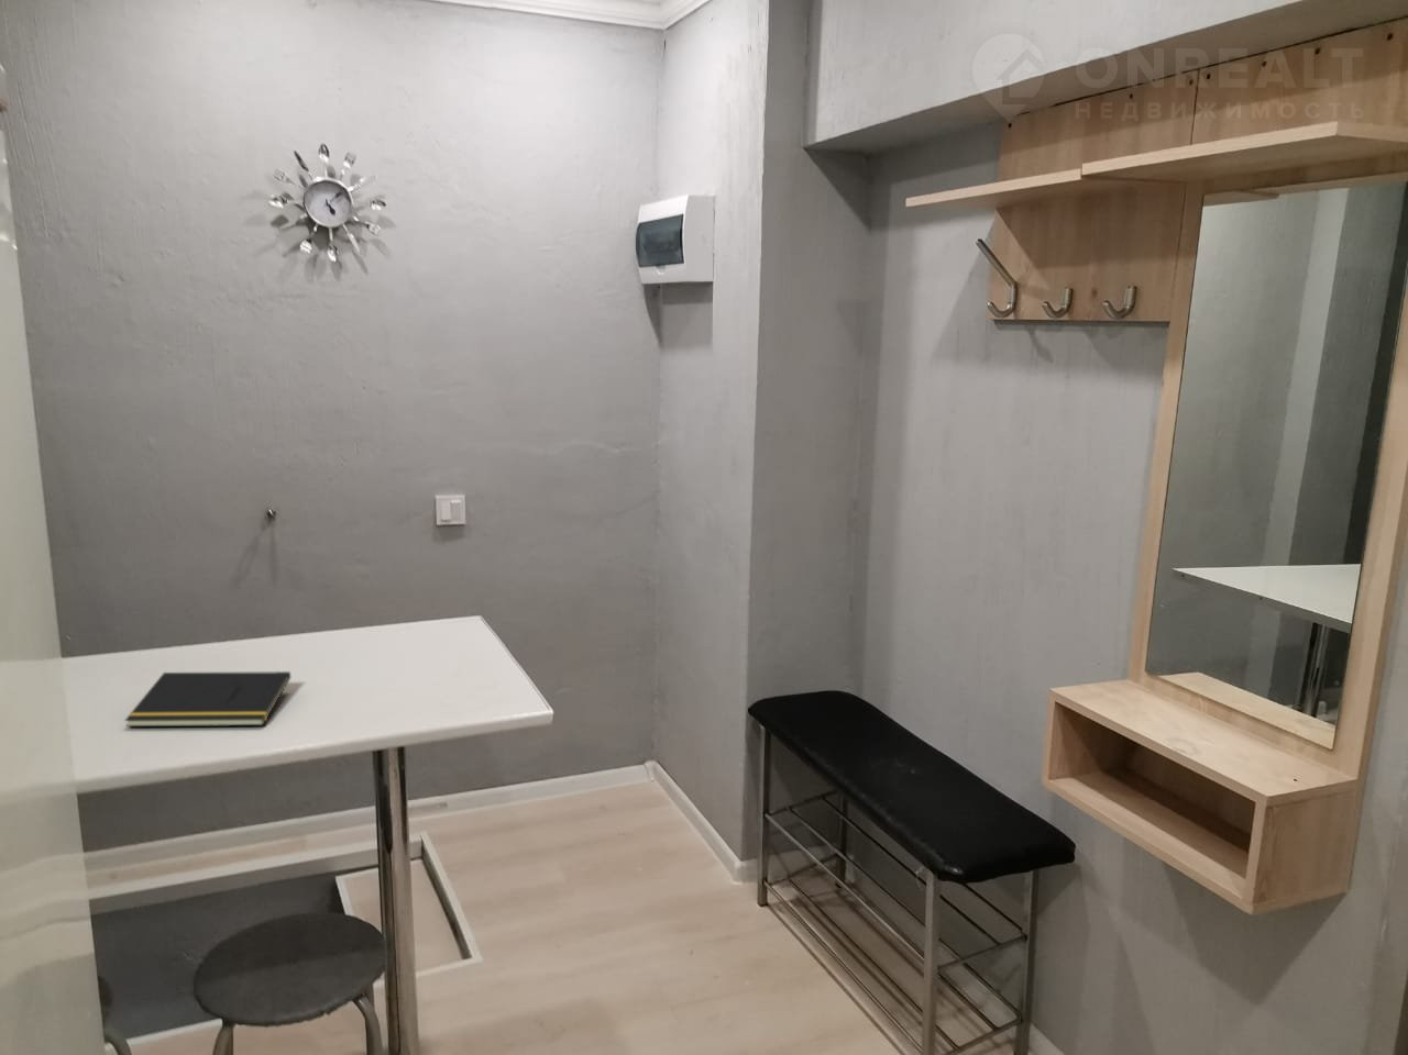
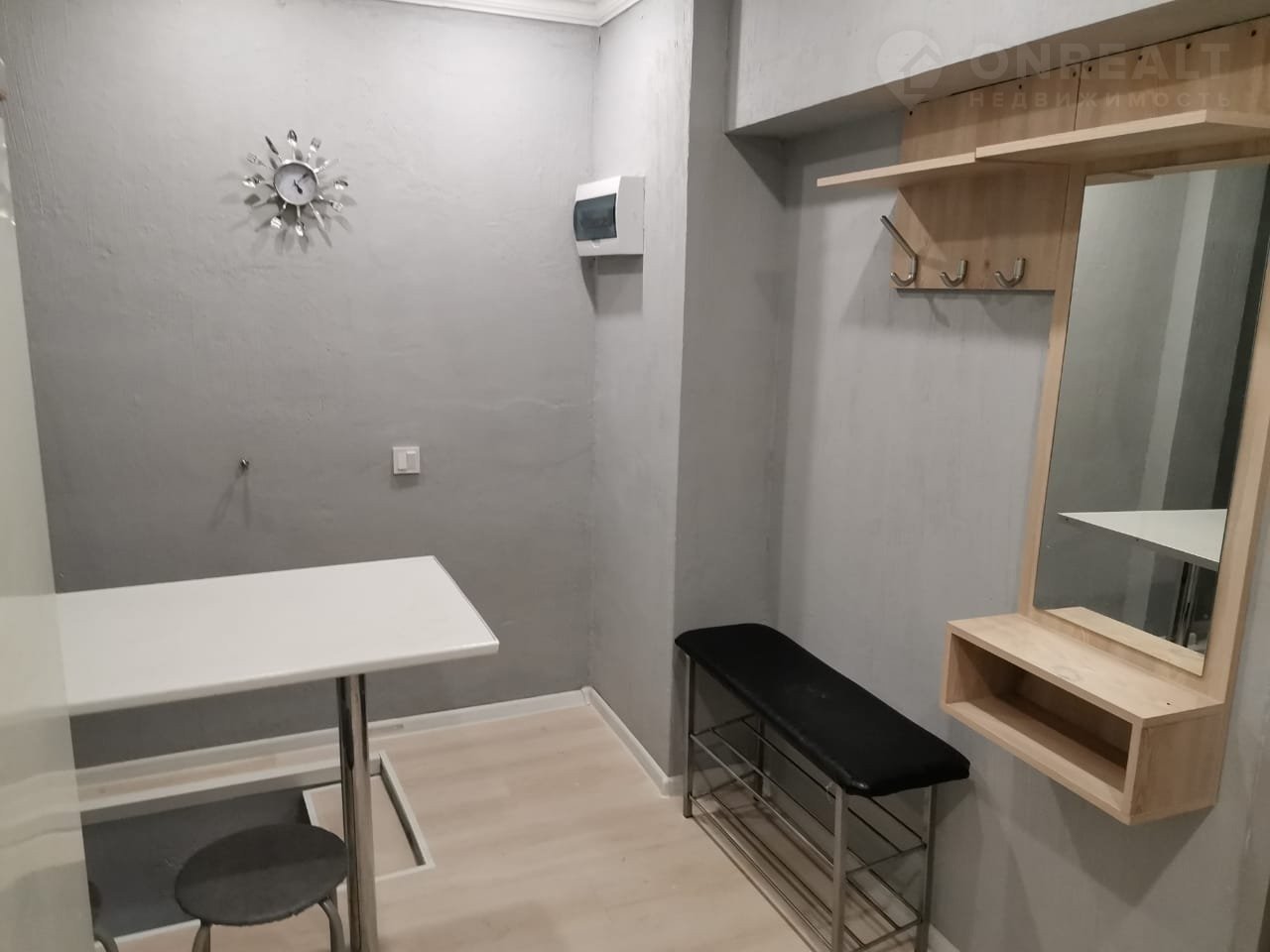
- notepad [124,670,292,727]
